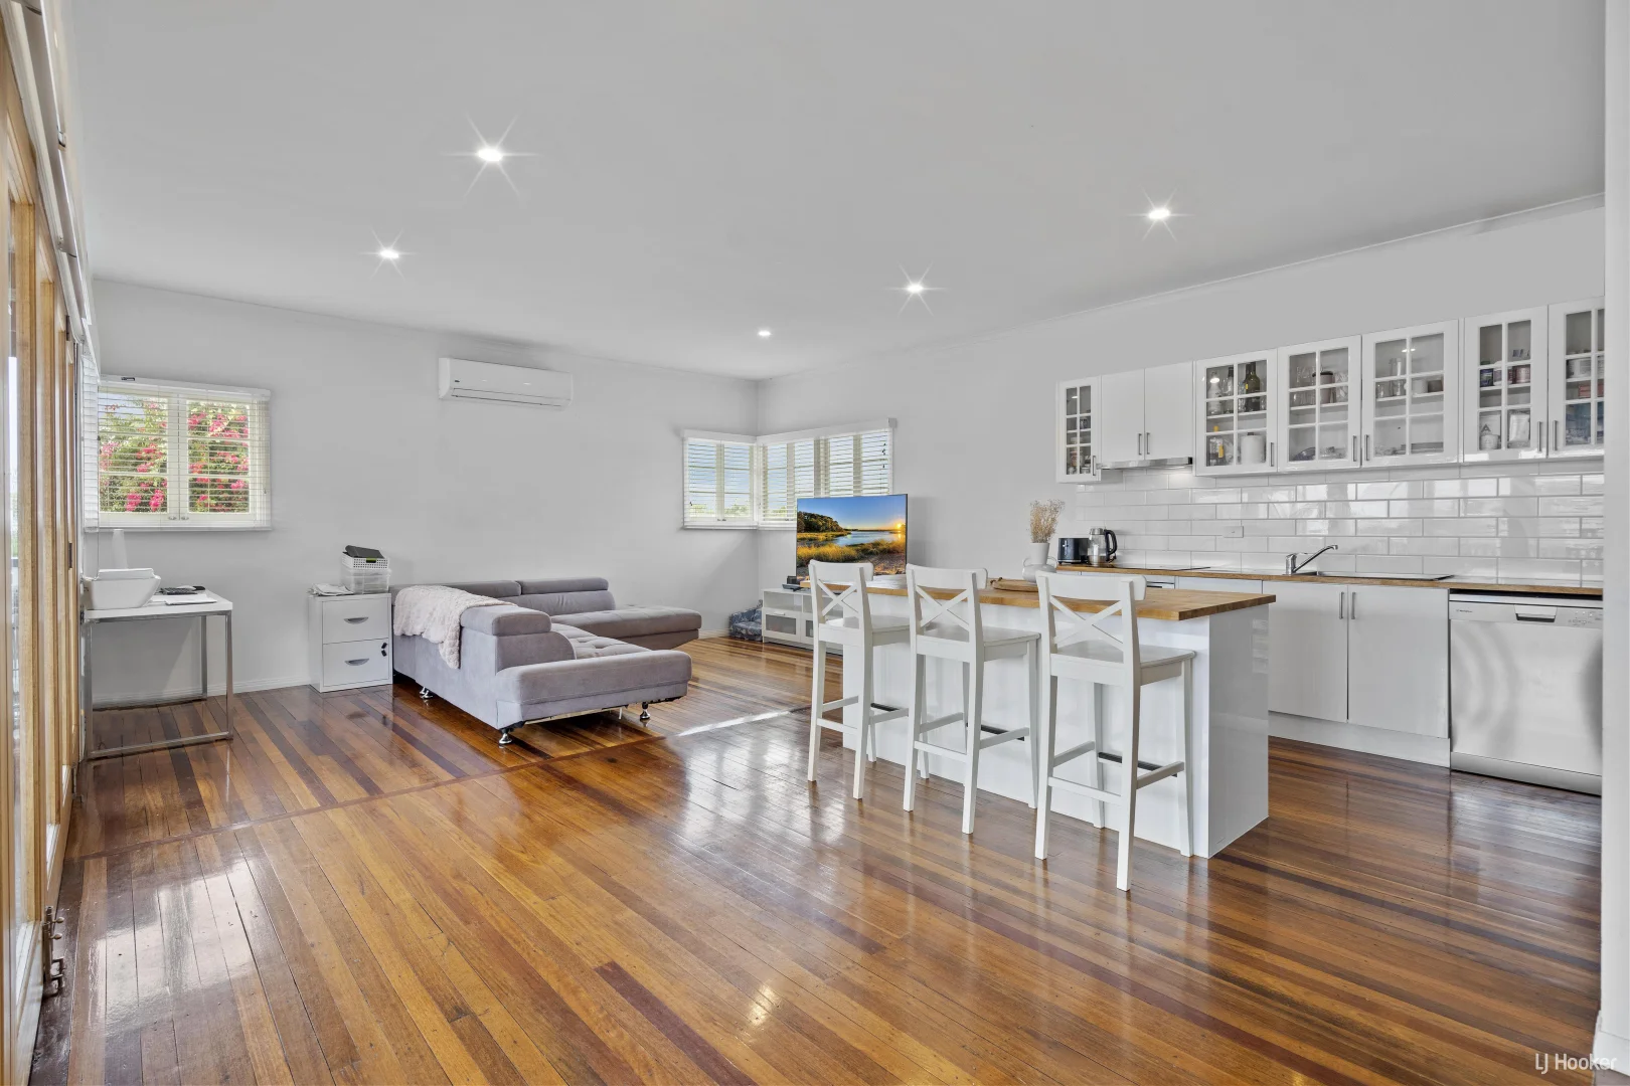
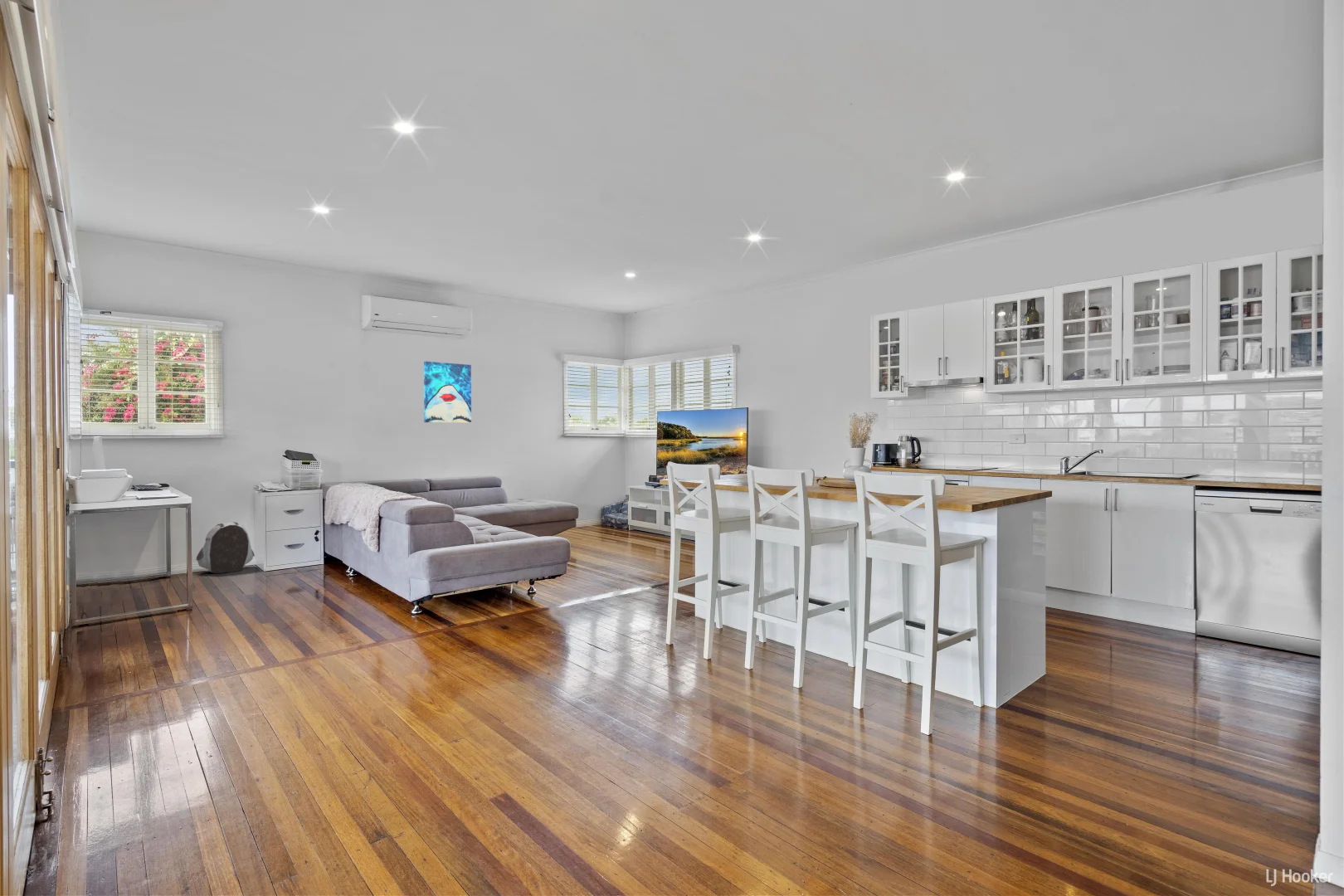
+ wall art [423,361,472,424]
+ backpack [195,521,256,574]
